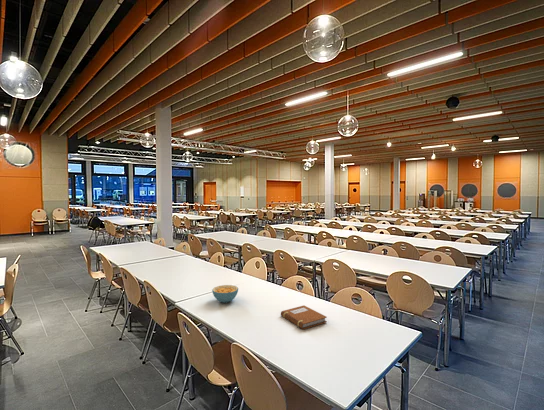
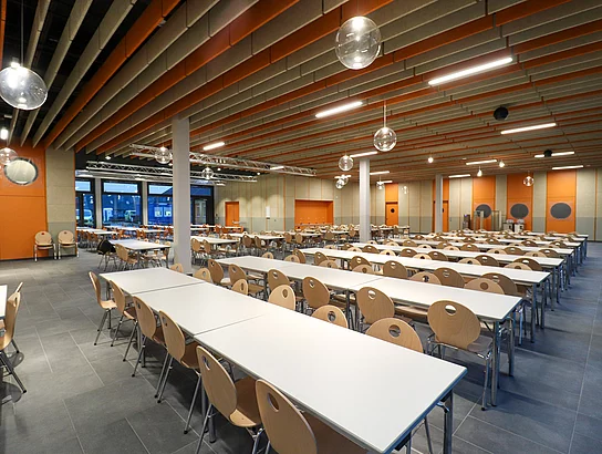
- cereal bowl [211,284,239,304]
- notebook [280,305,328,330]
